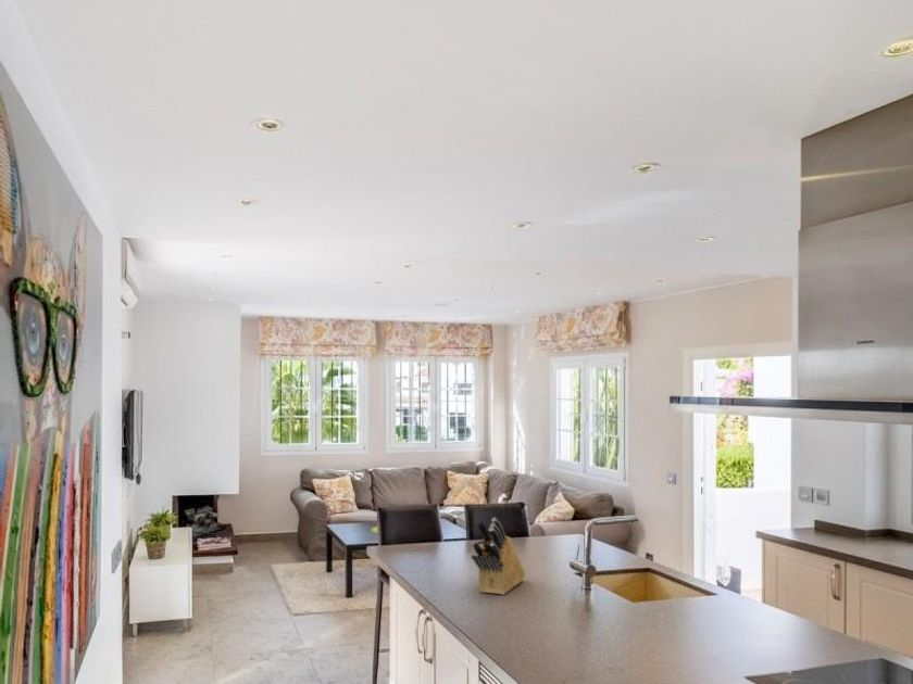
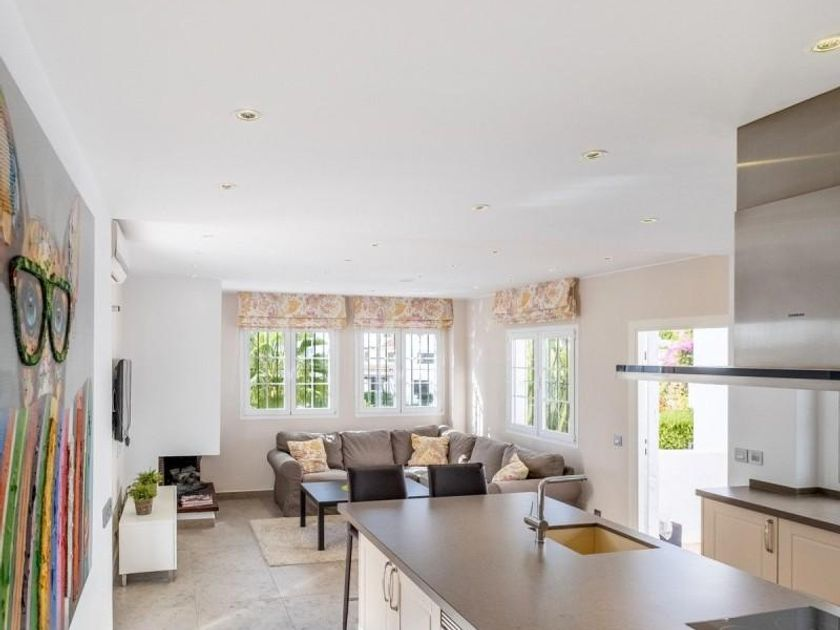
- knife block [471,517,526,596]
